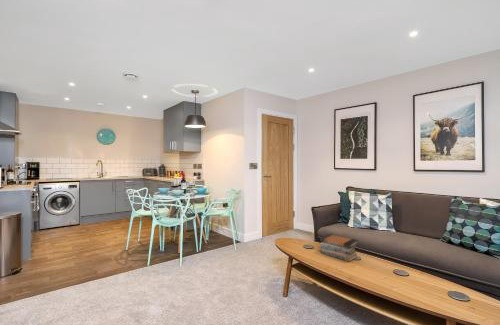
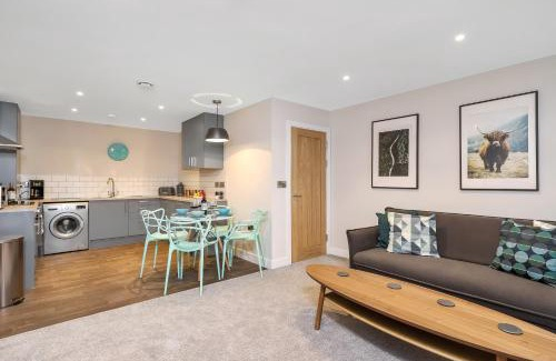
- book stack [319,233,359,263]
